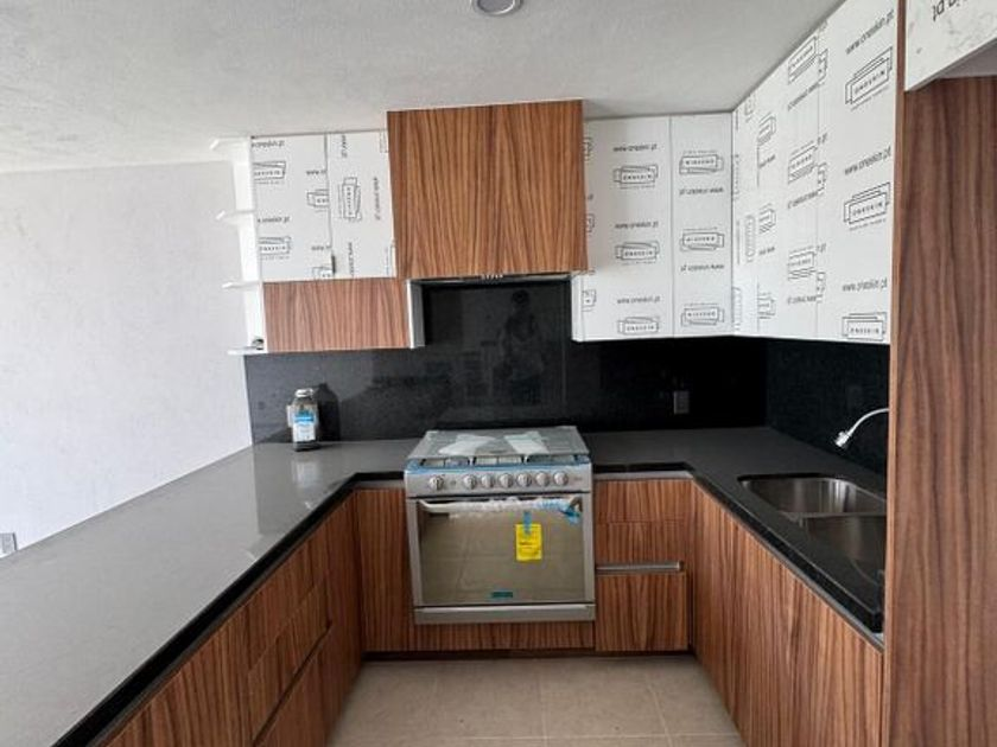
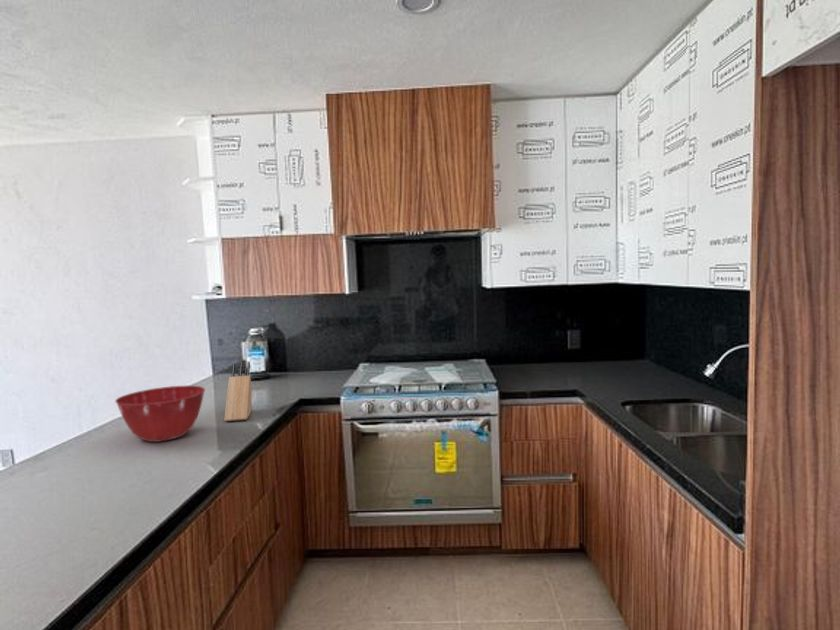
+ mixing bowl [114,385,206,443]
+ knife block [223,360,253,422]
